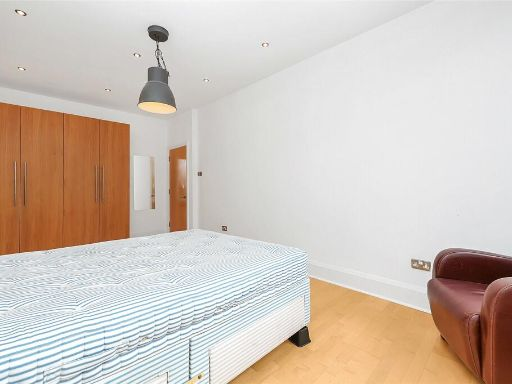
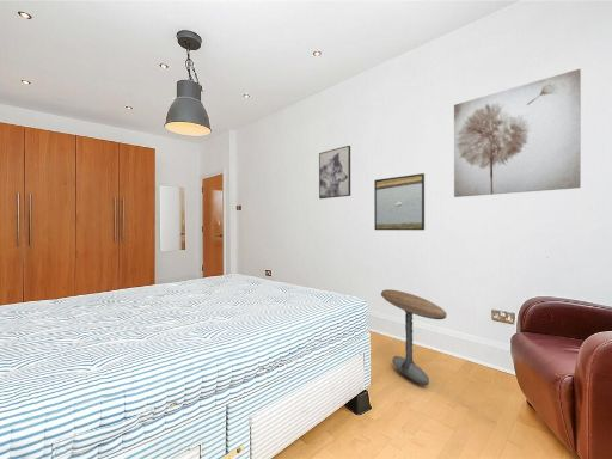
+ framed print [373,172,426,231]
+ side table [380,288,448,386]
+ wall art [318,145,351,200]
+ wall art [453,68,582,198]
